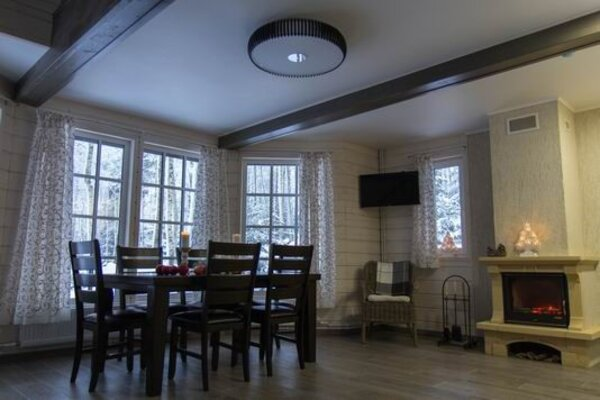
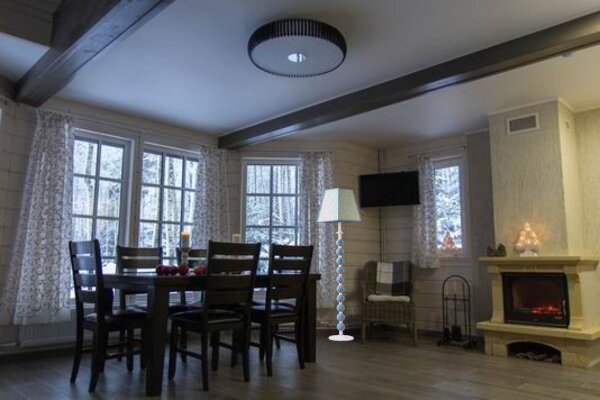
+ floor lamp [316,187,363,342]
